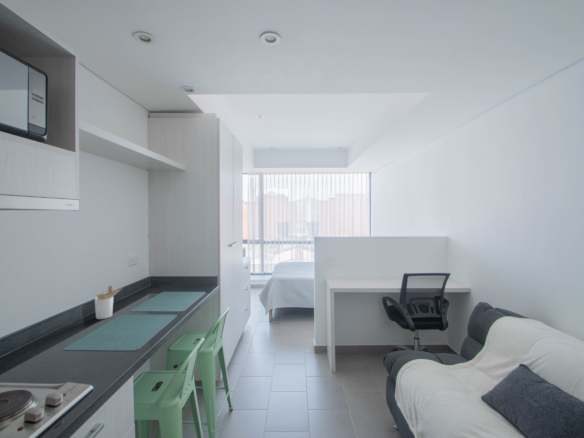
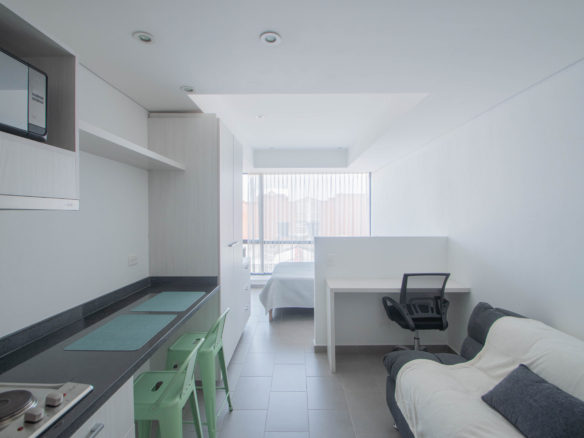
- utensil holder [94,285,123,320]
